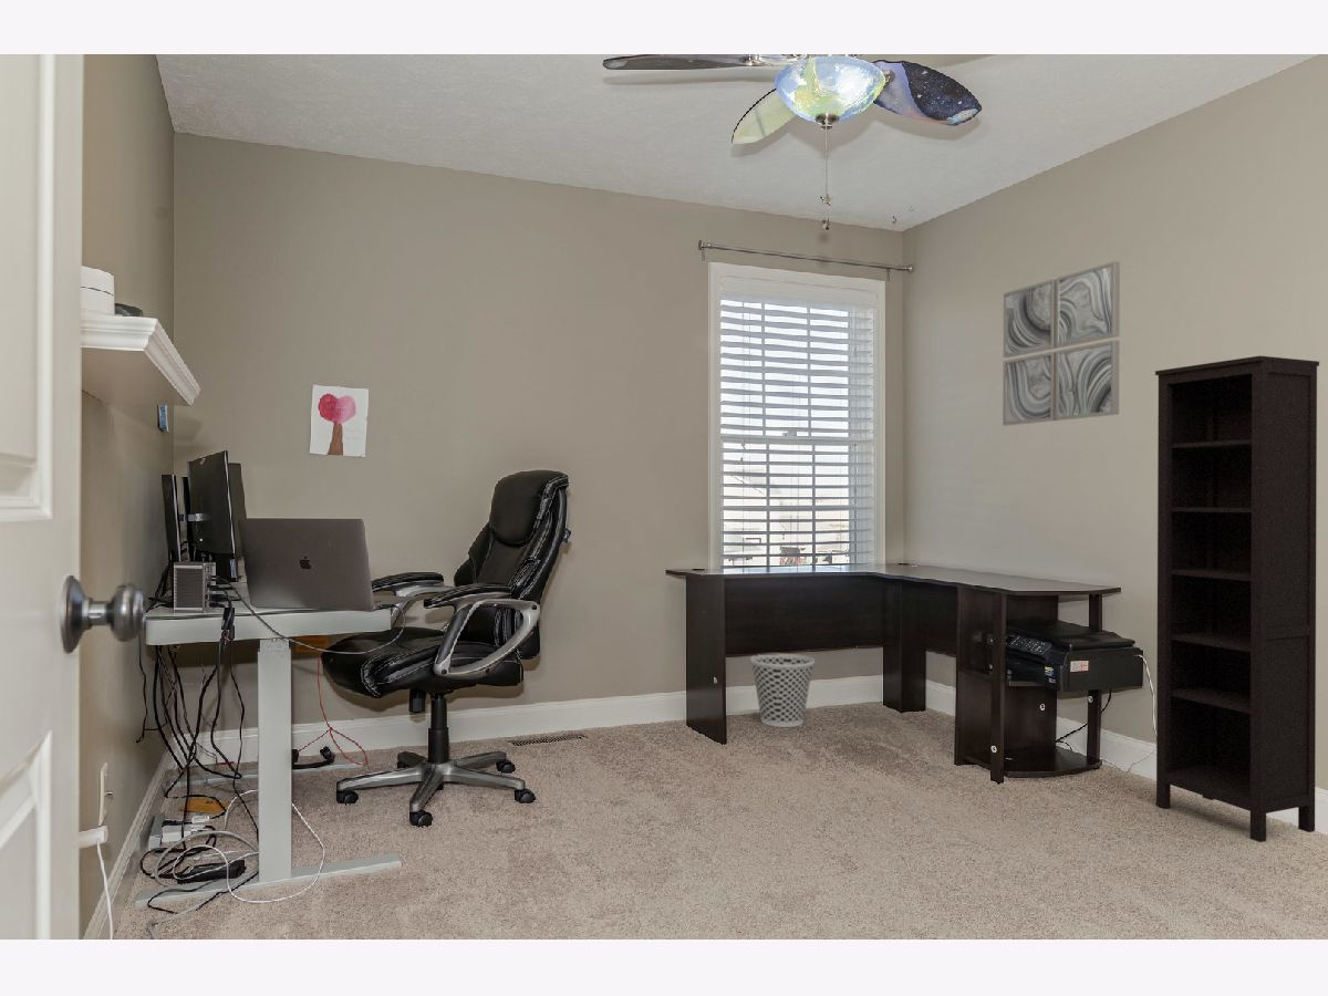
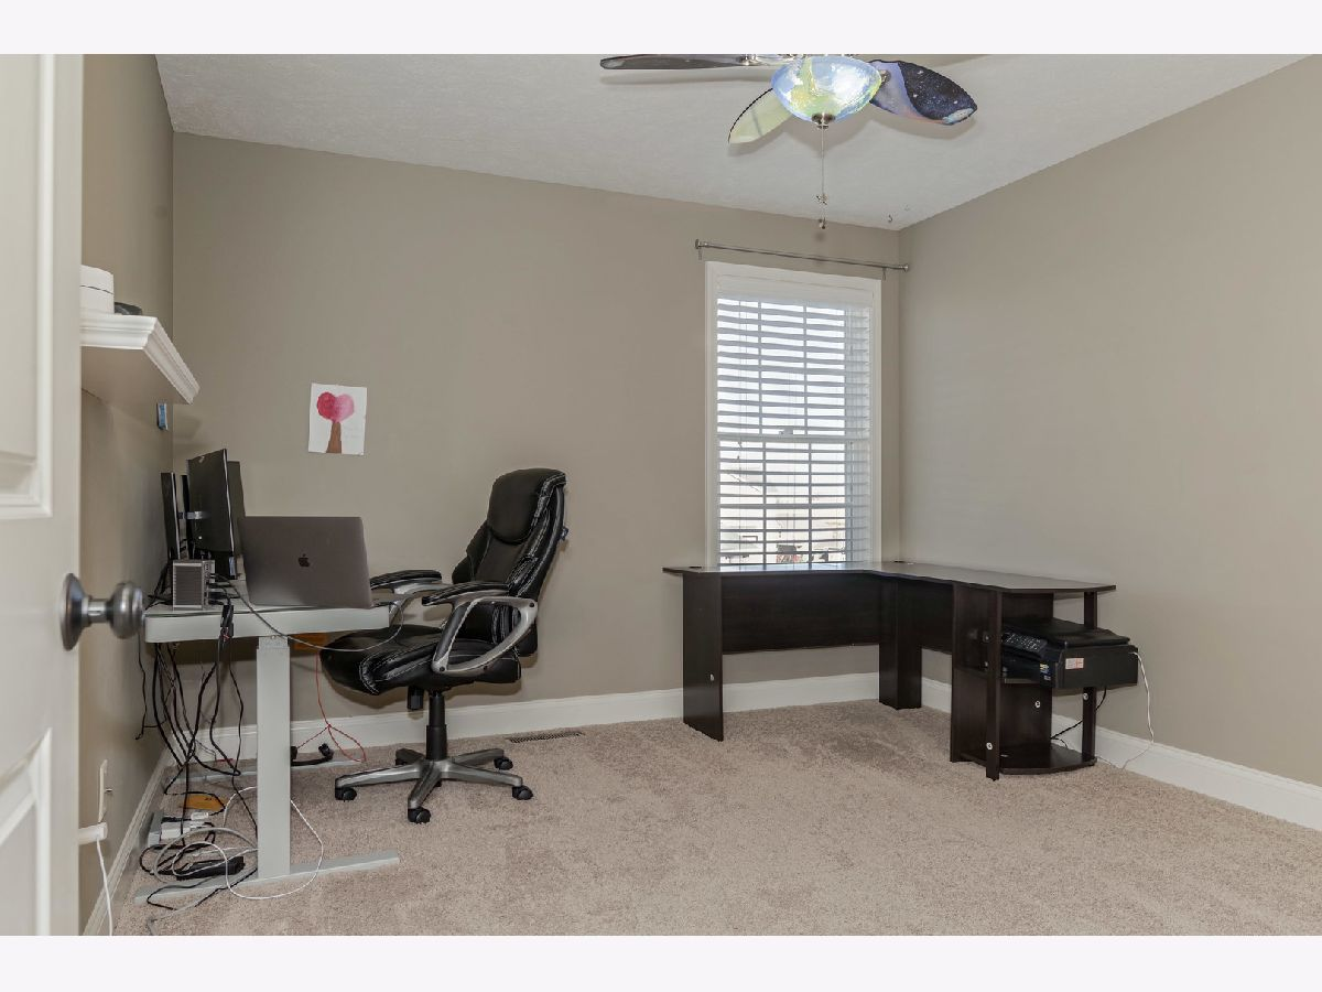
- wastebasket [749,653,816,728]
- bookcase [1154,355,1320,843]
- wall art [1002,260,1121,427]
